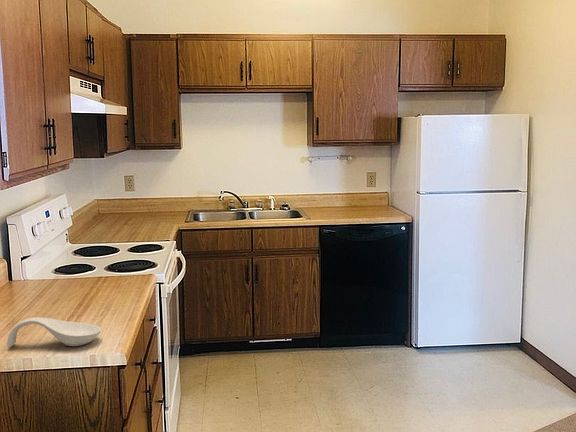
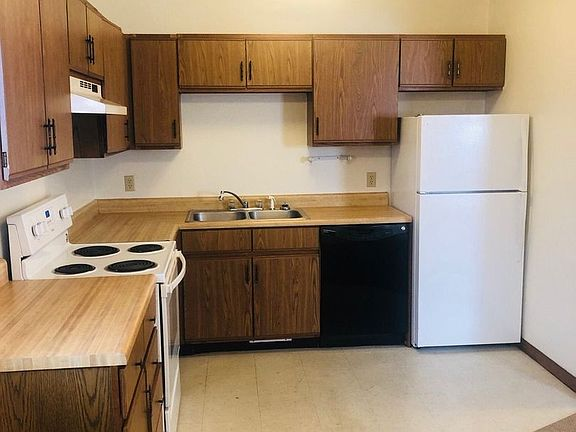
- spoon rest [6,316,102,348]
